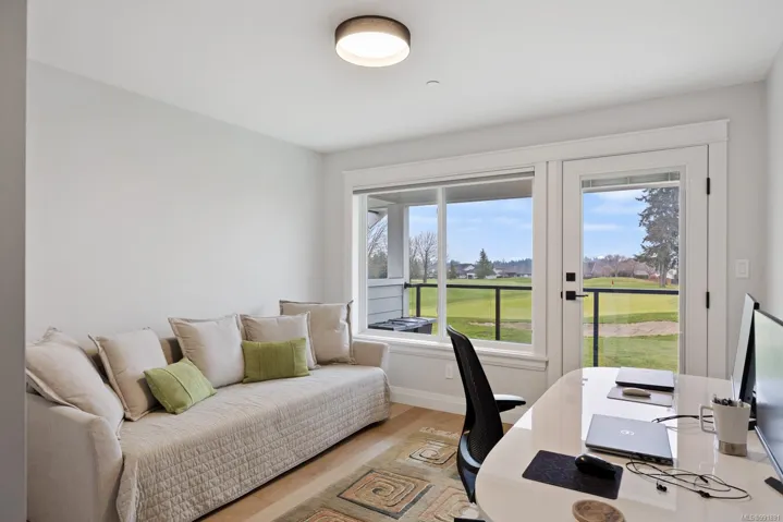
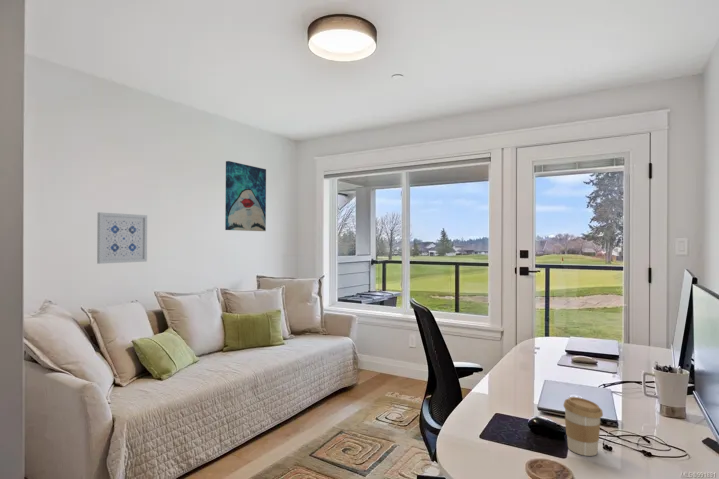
+ wall art [96,211,148,265]
+ coffee cup [562,396,604,457]
+ wall art [224,160,267,232]
